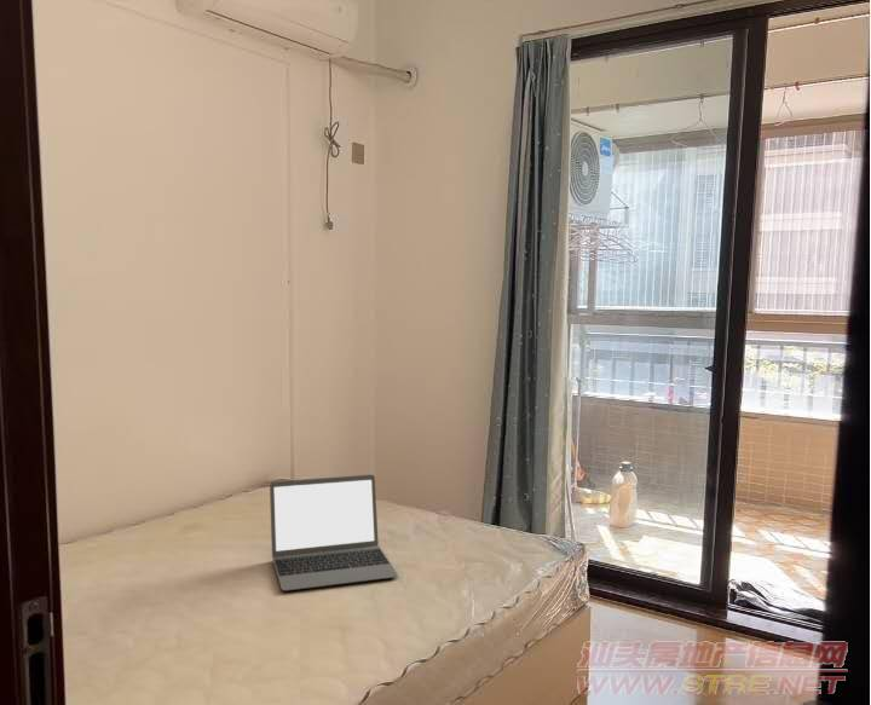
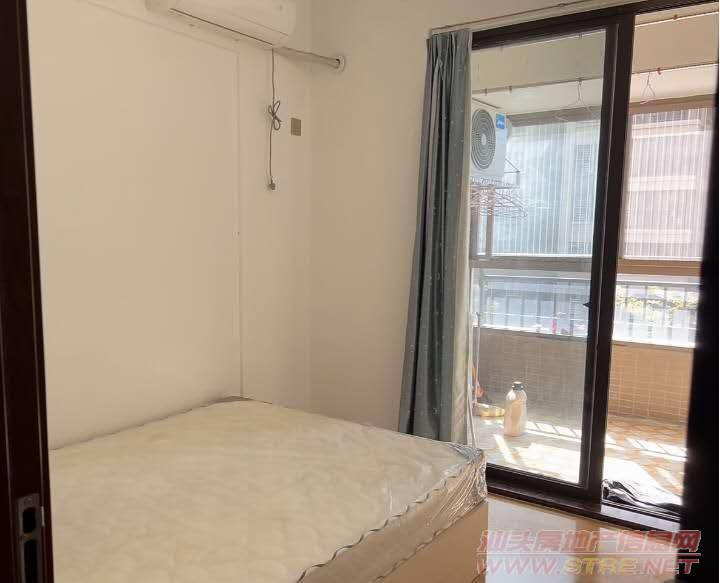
- laptop [269,473,399,593]
